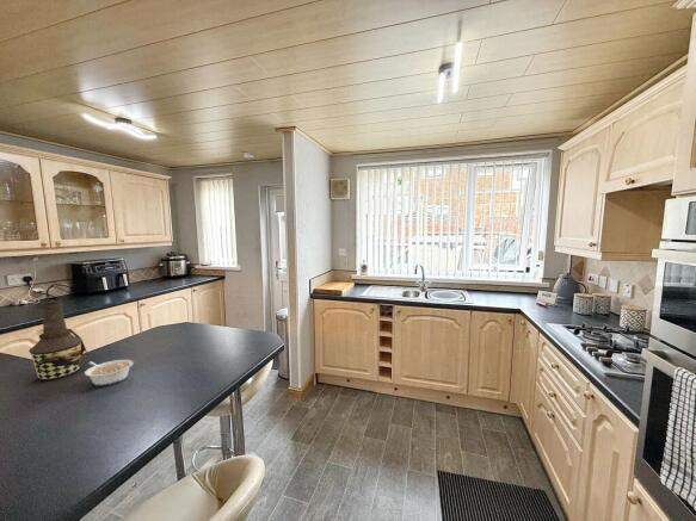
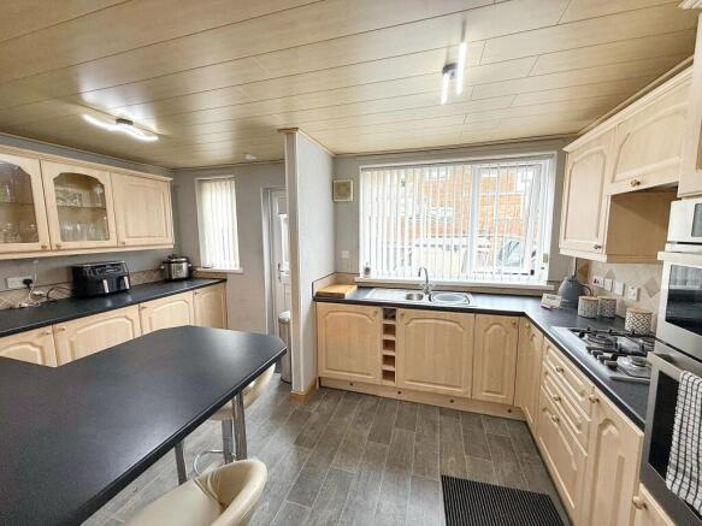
- legume [84,359,135,386]
- bottle [27,299,90,382]
